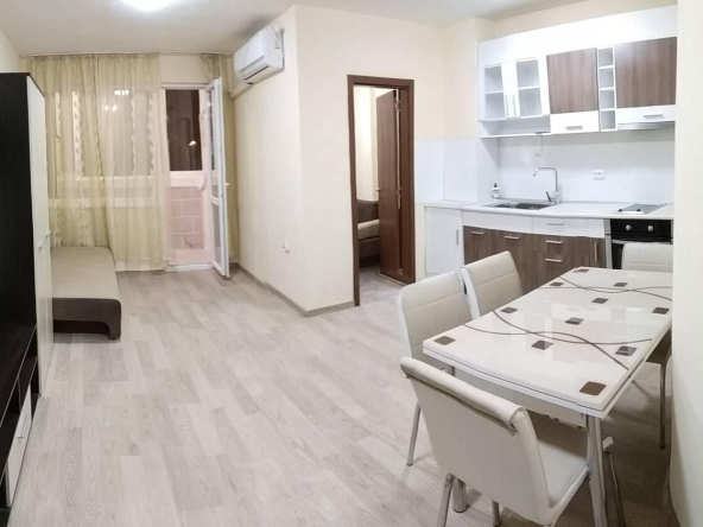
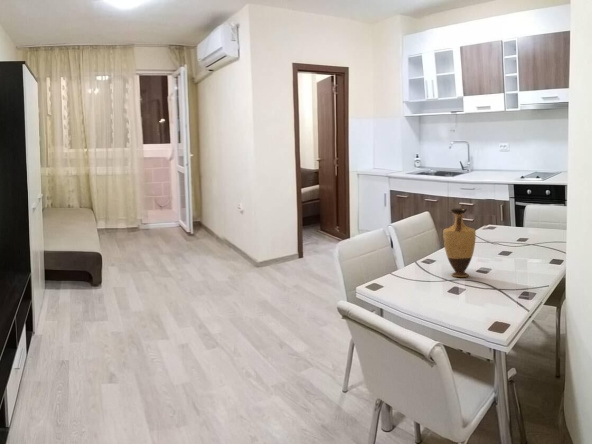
+ vase [442,207,477,278]
